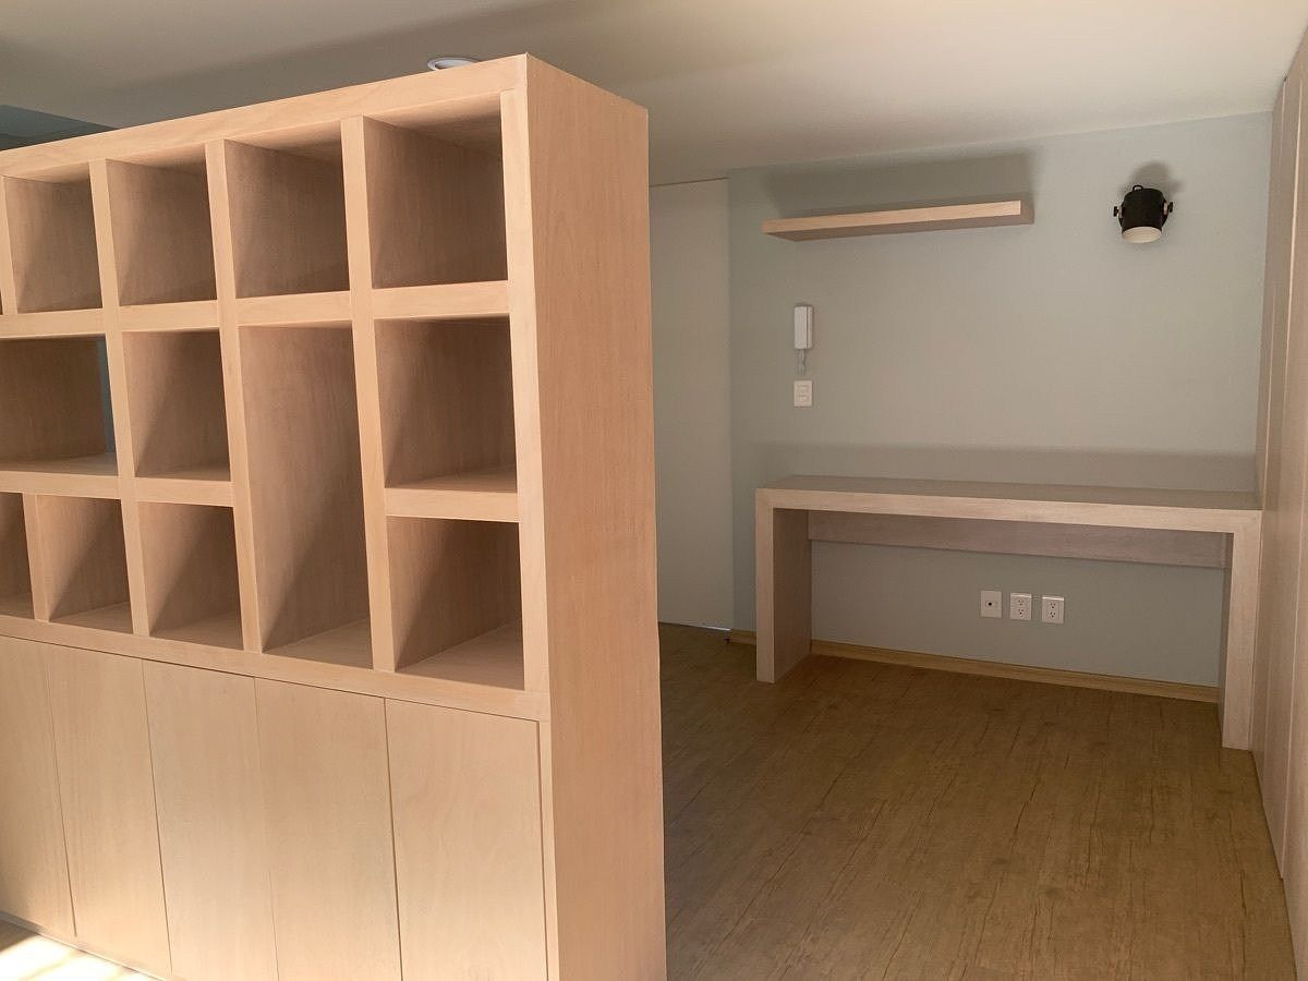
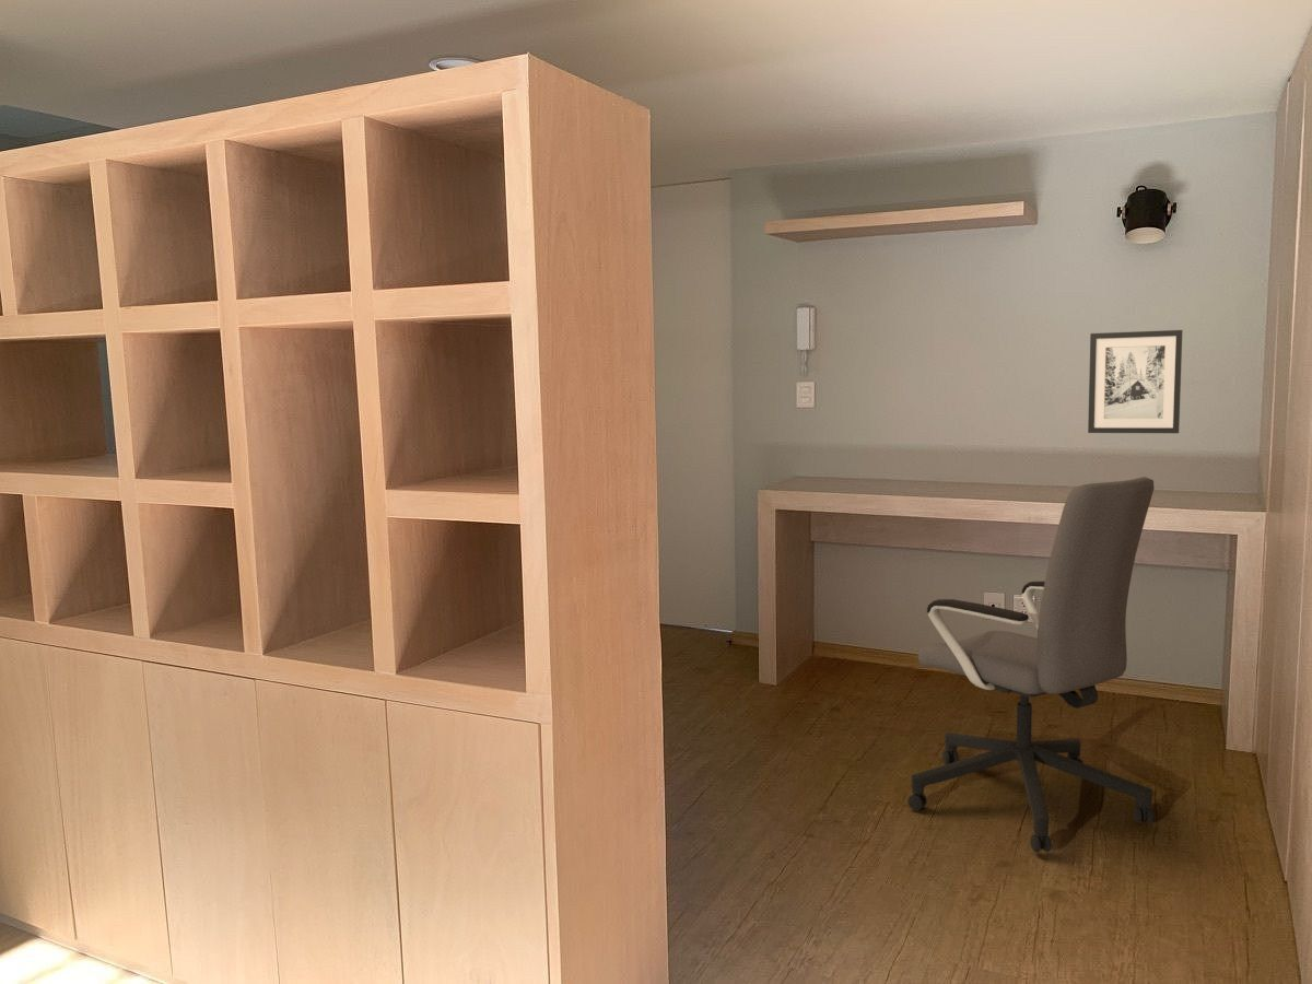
+ wall art [1087,329,1183,434]
+ office chair [906,476,1156,854]
